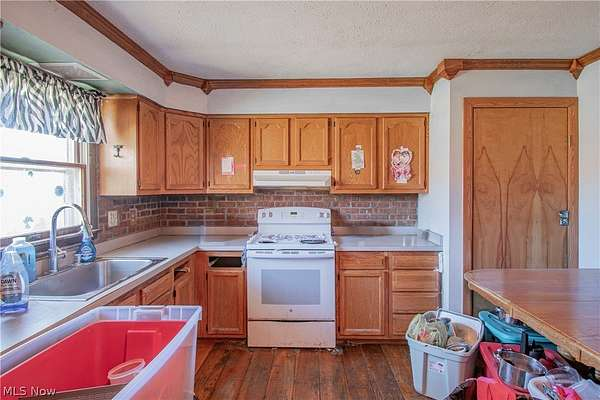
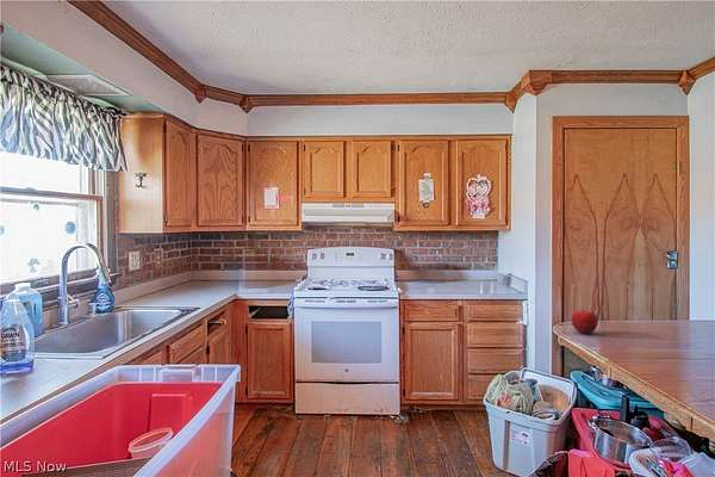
+ fruit [570,306,599,335]
